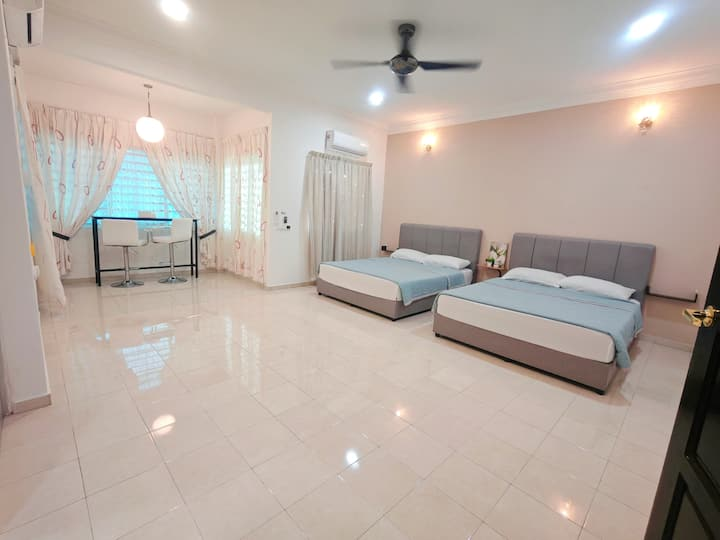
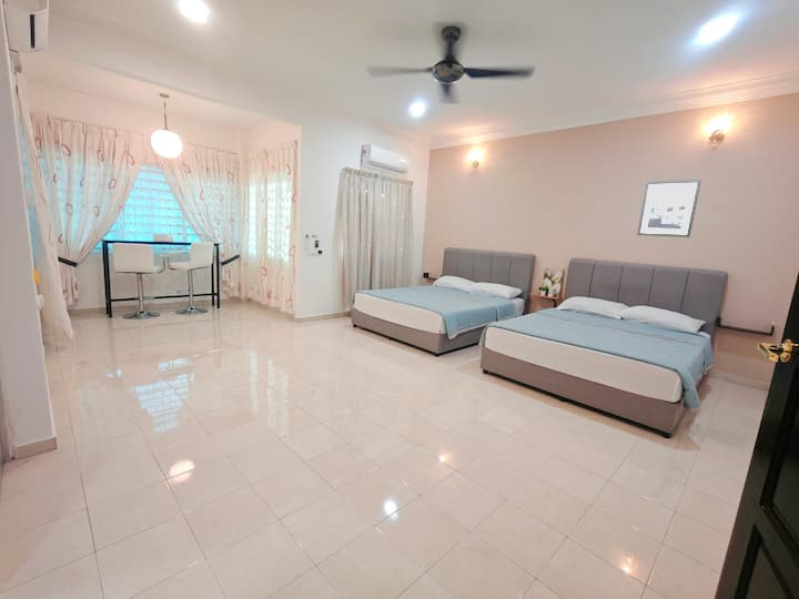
+ wall art [636,179,702,238]
